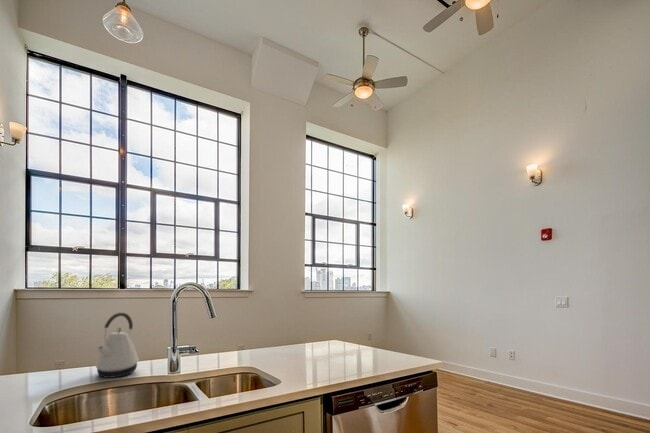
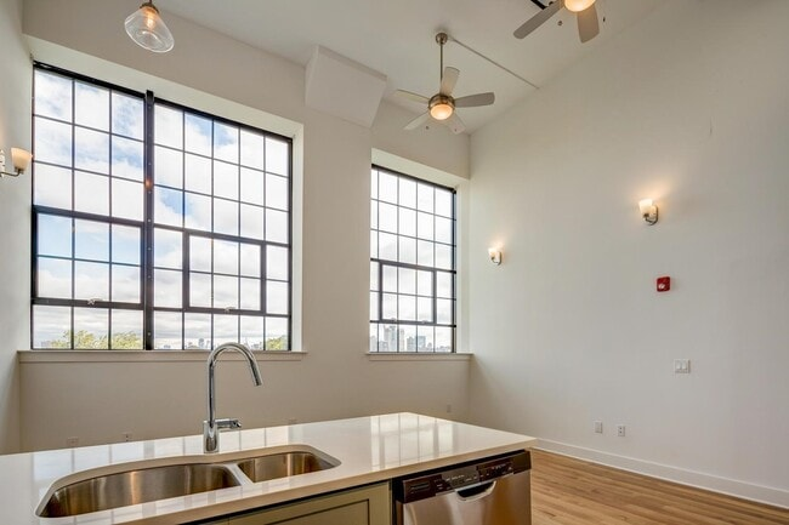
- kettle [95,312,140,379]
